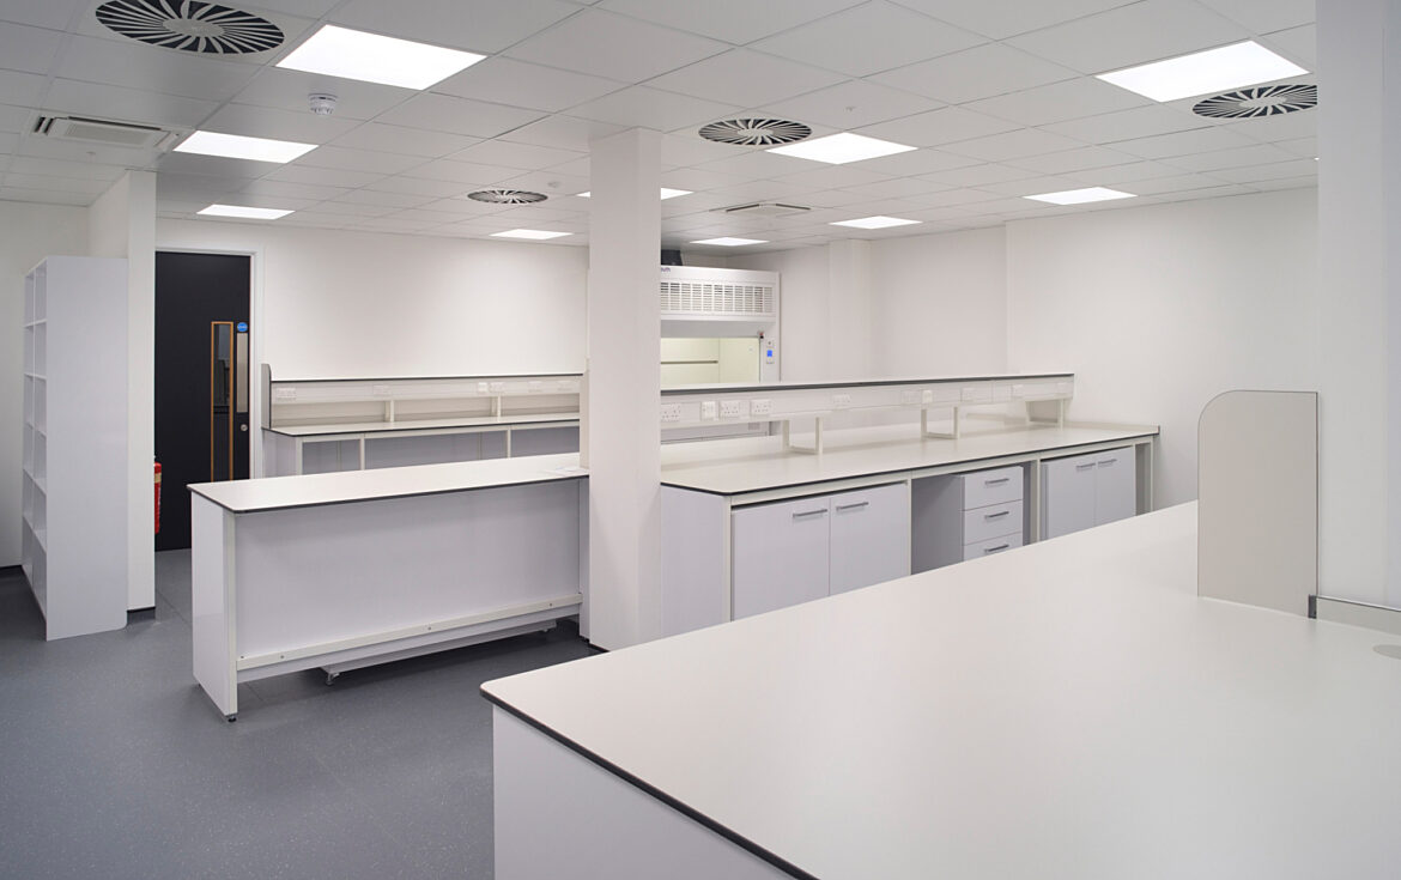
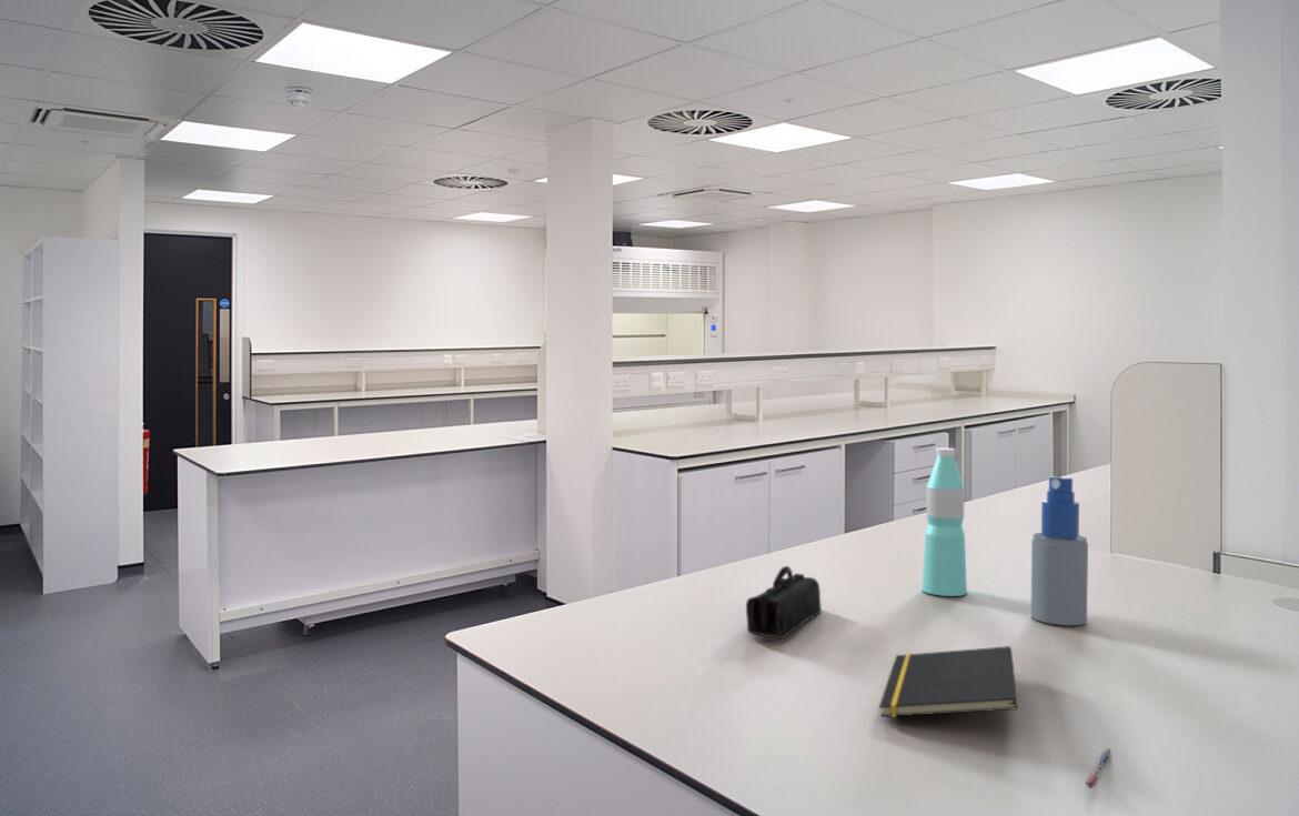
+ spray bottle [1030,475,1089,626]
+ notepad [878,645,1019,718]
+ pencil case [745,565,823,639]
+ pen [1084,747,1112,789]
+ water bottle [922,447,968,597]
